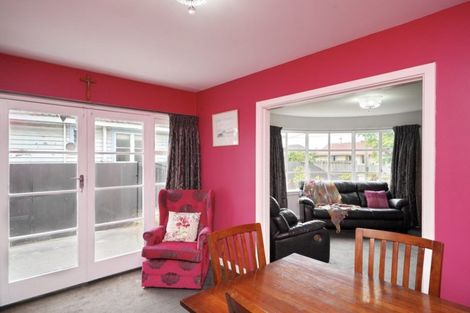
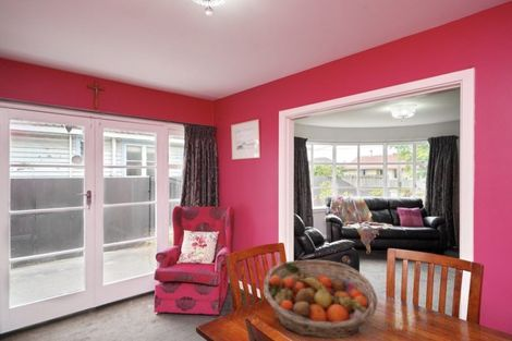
+ fruit basket [263,259,379,340]
